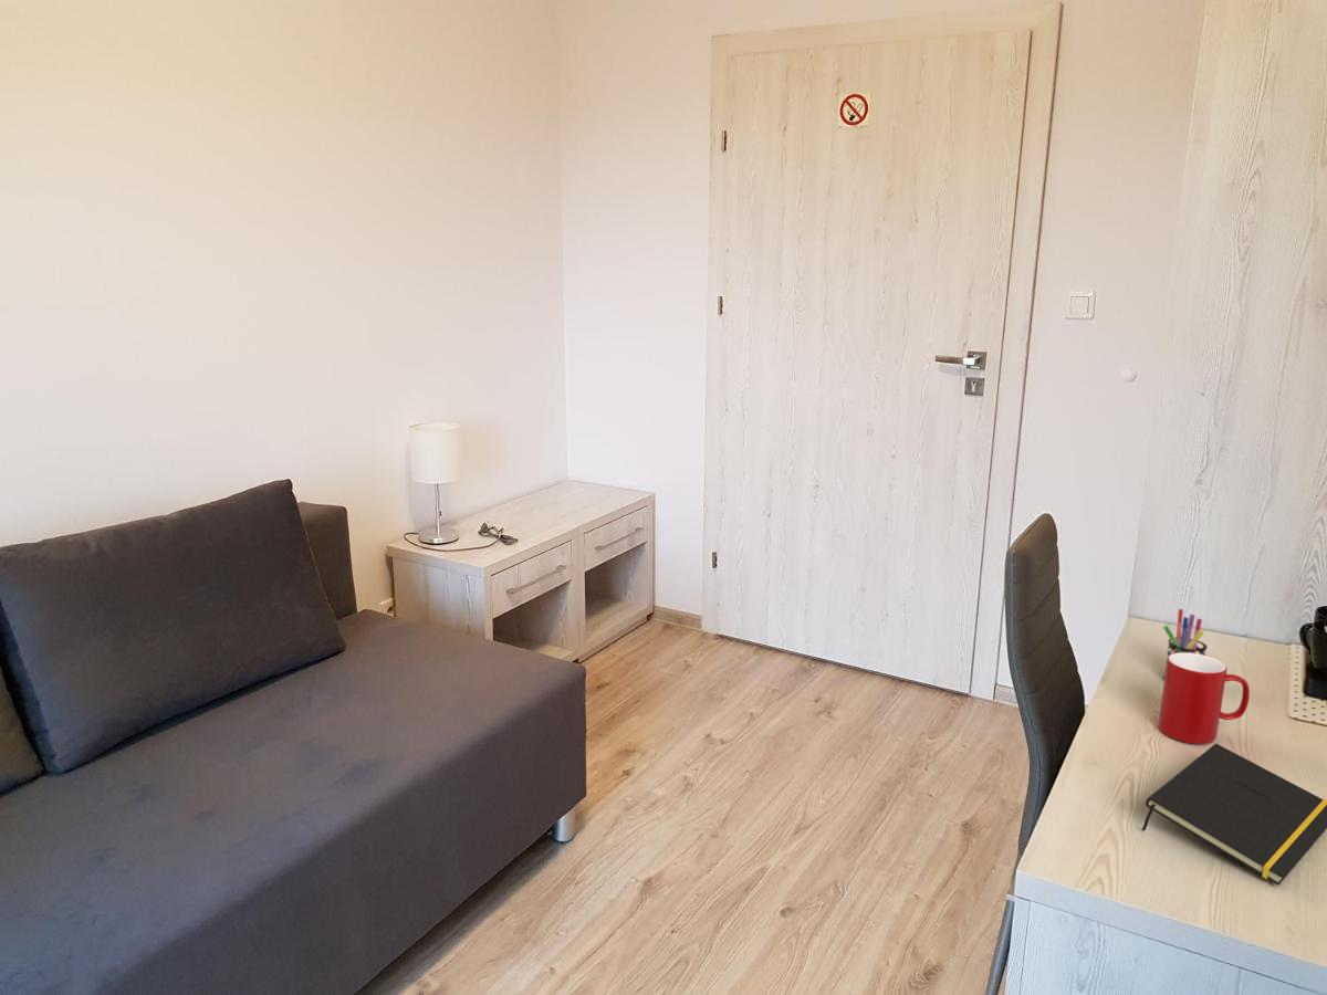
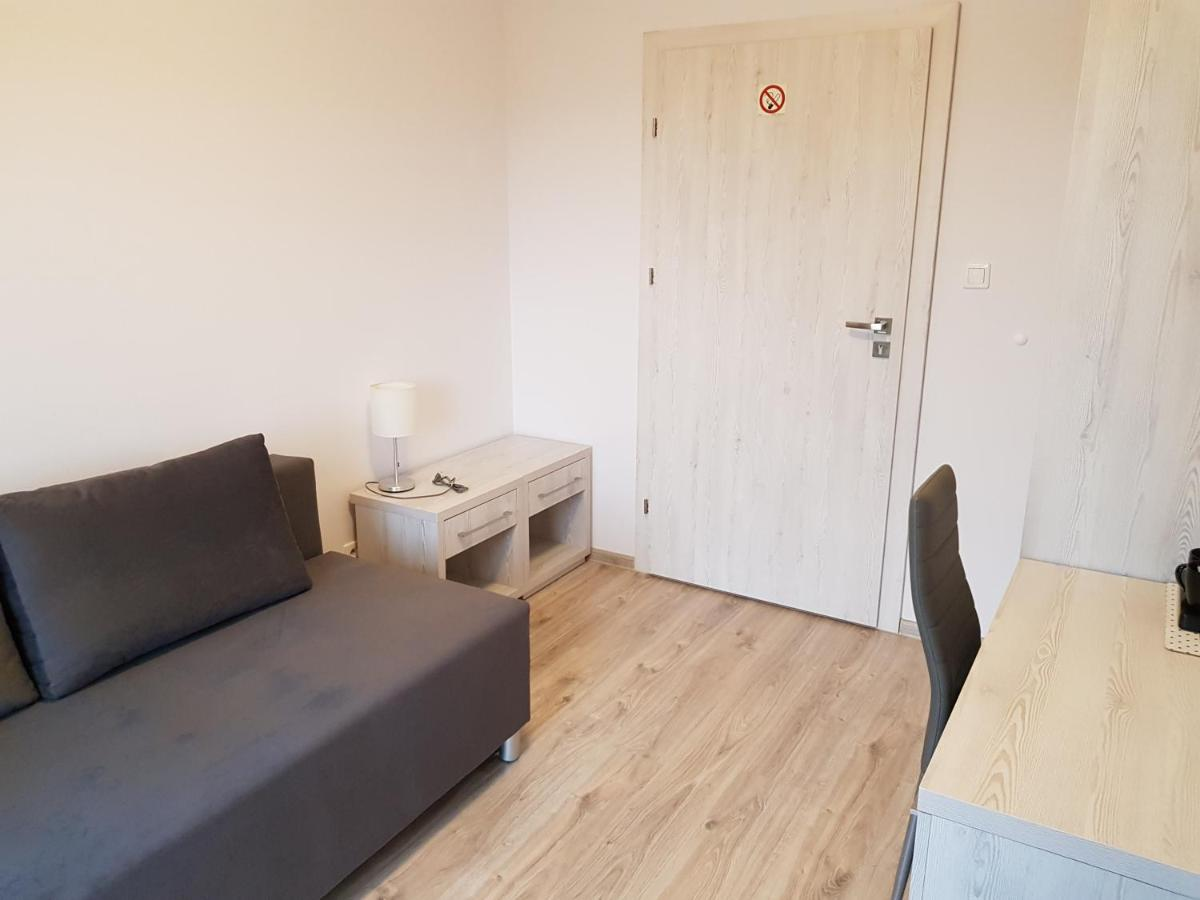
- notepad [1141,743,1327,887]
- cup [1158,652,1251,745]
- pen holder [1162,608,1209,680]
